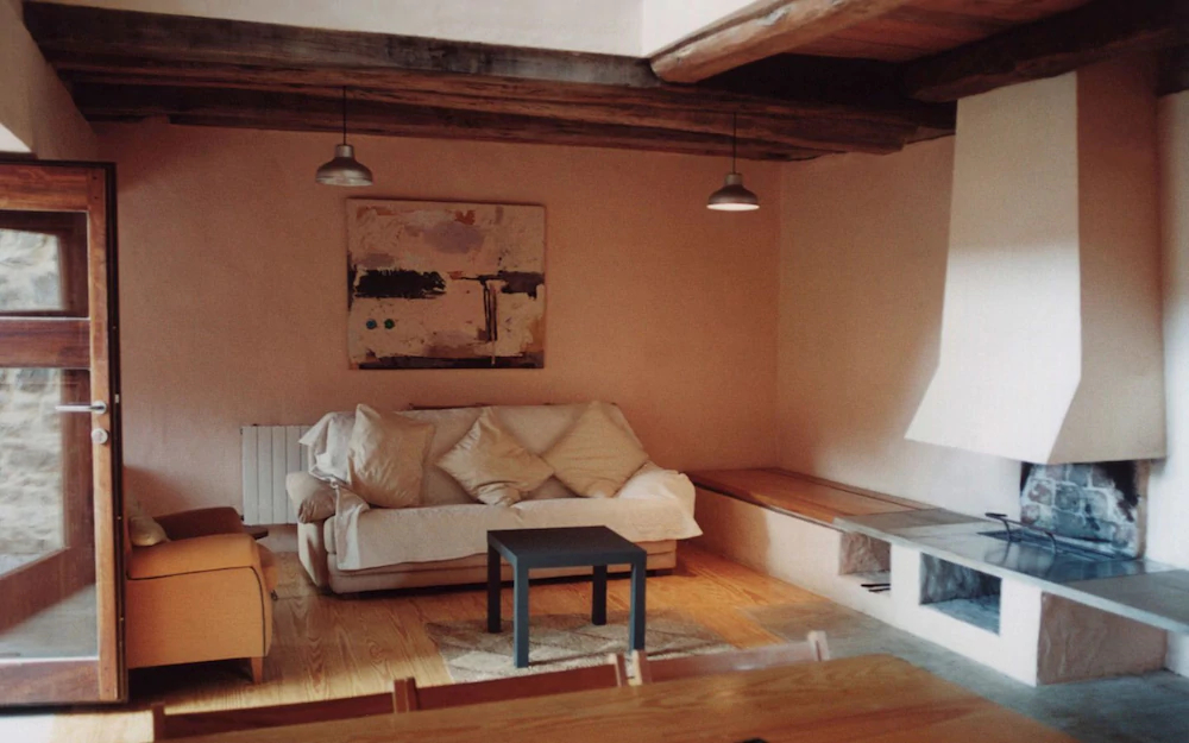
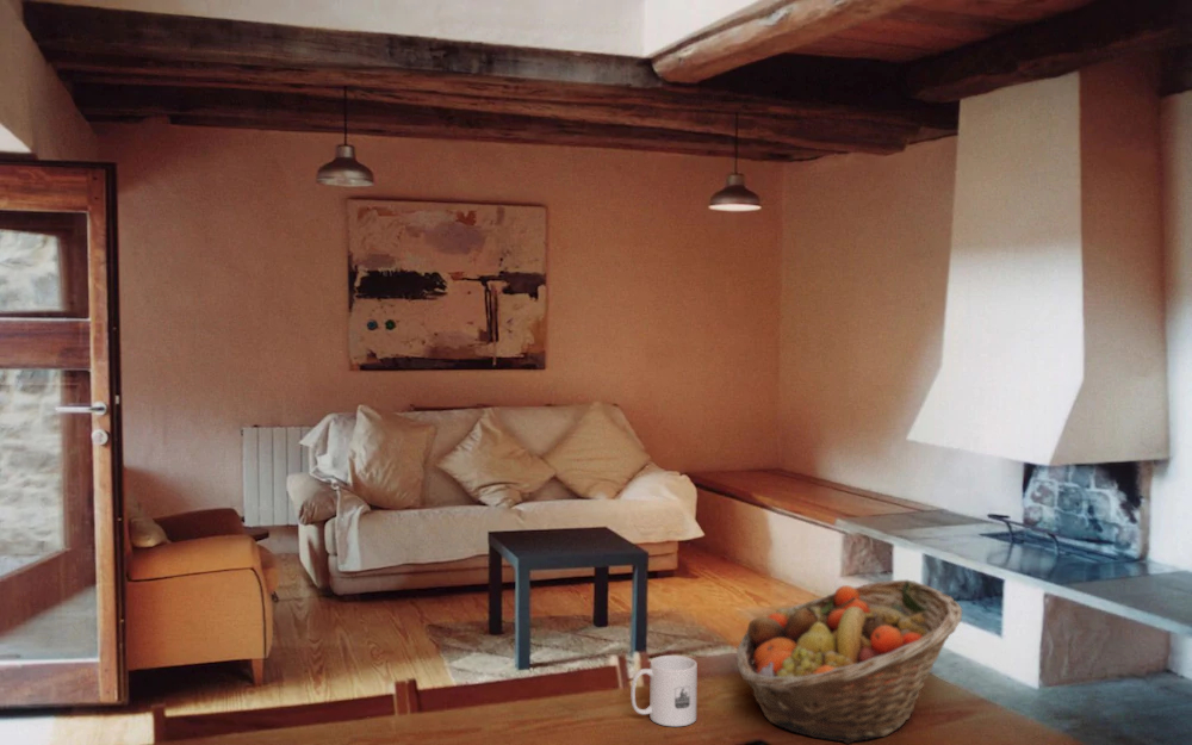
+ fruit basket [735,578,964,745]
+ mug [629,654,699,727]
